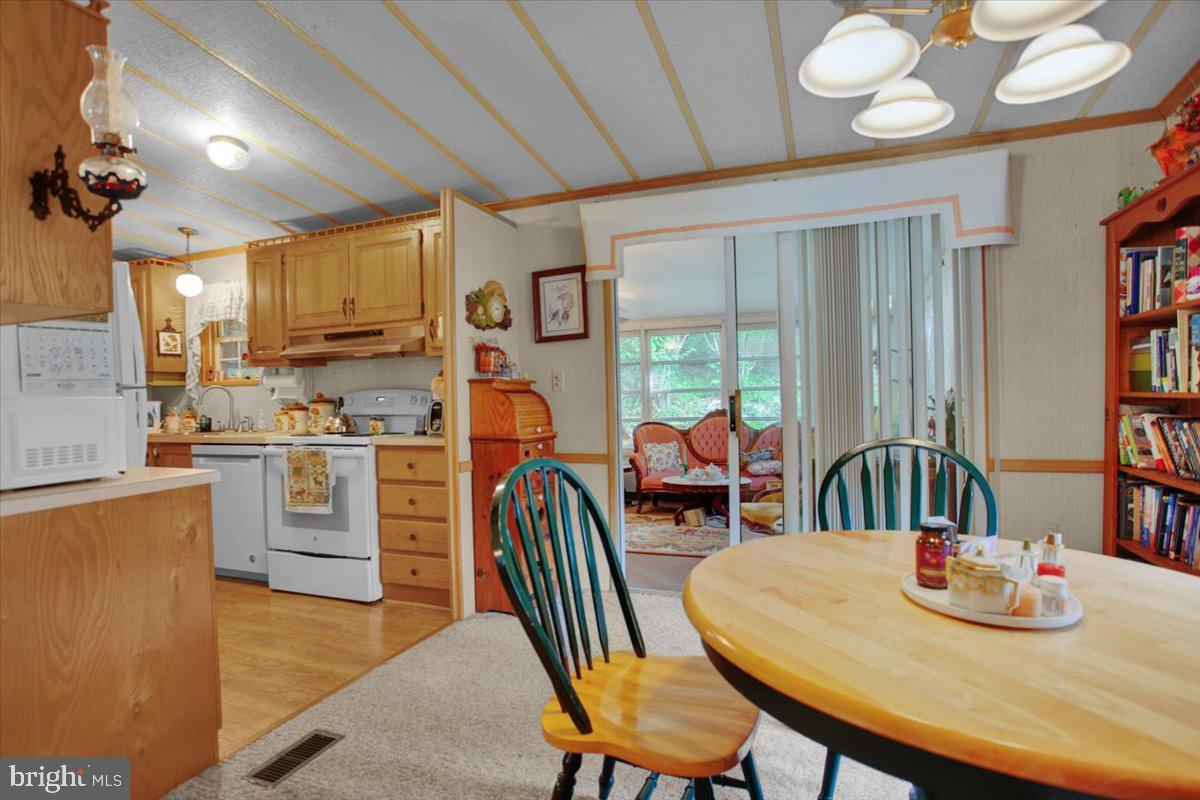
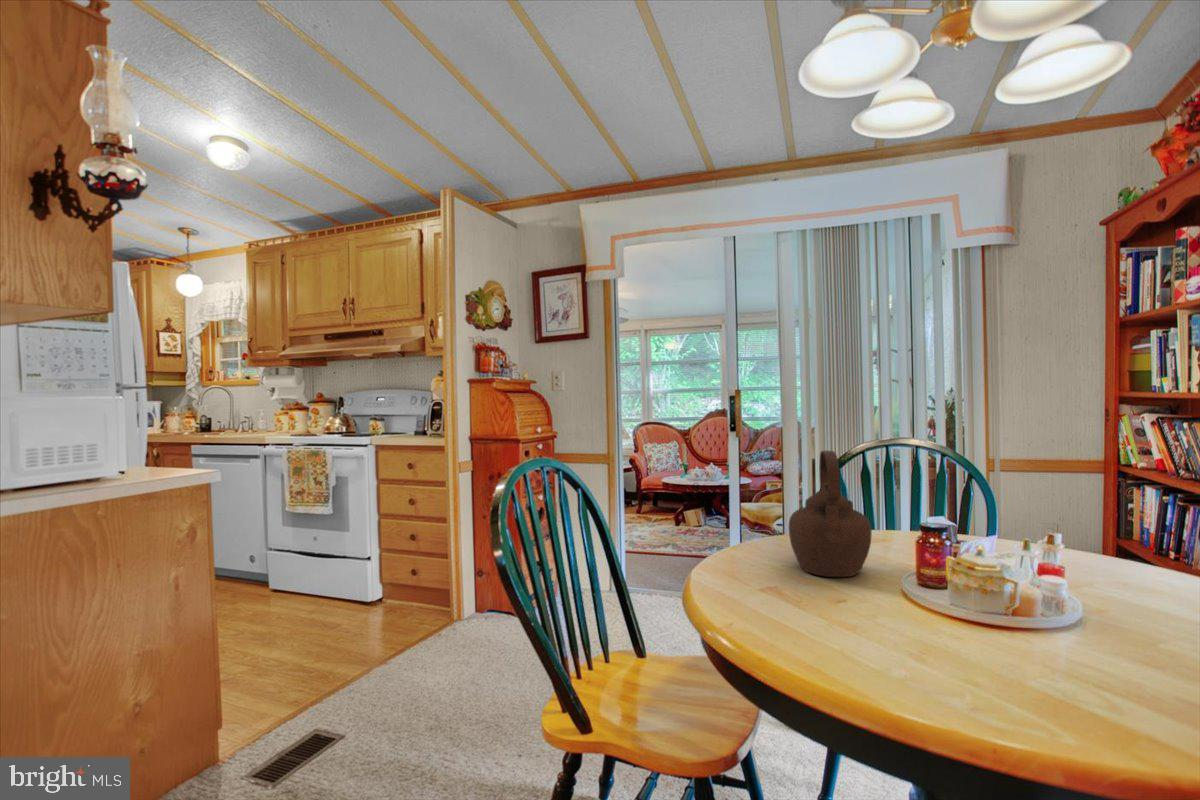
+ teapot [788,450,873,578]
